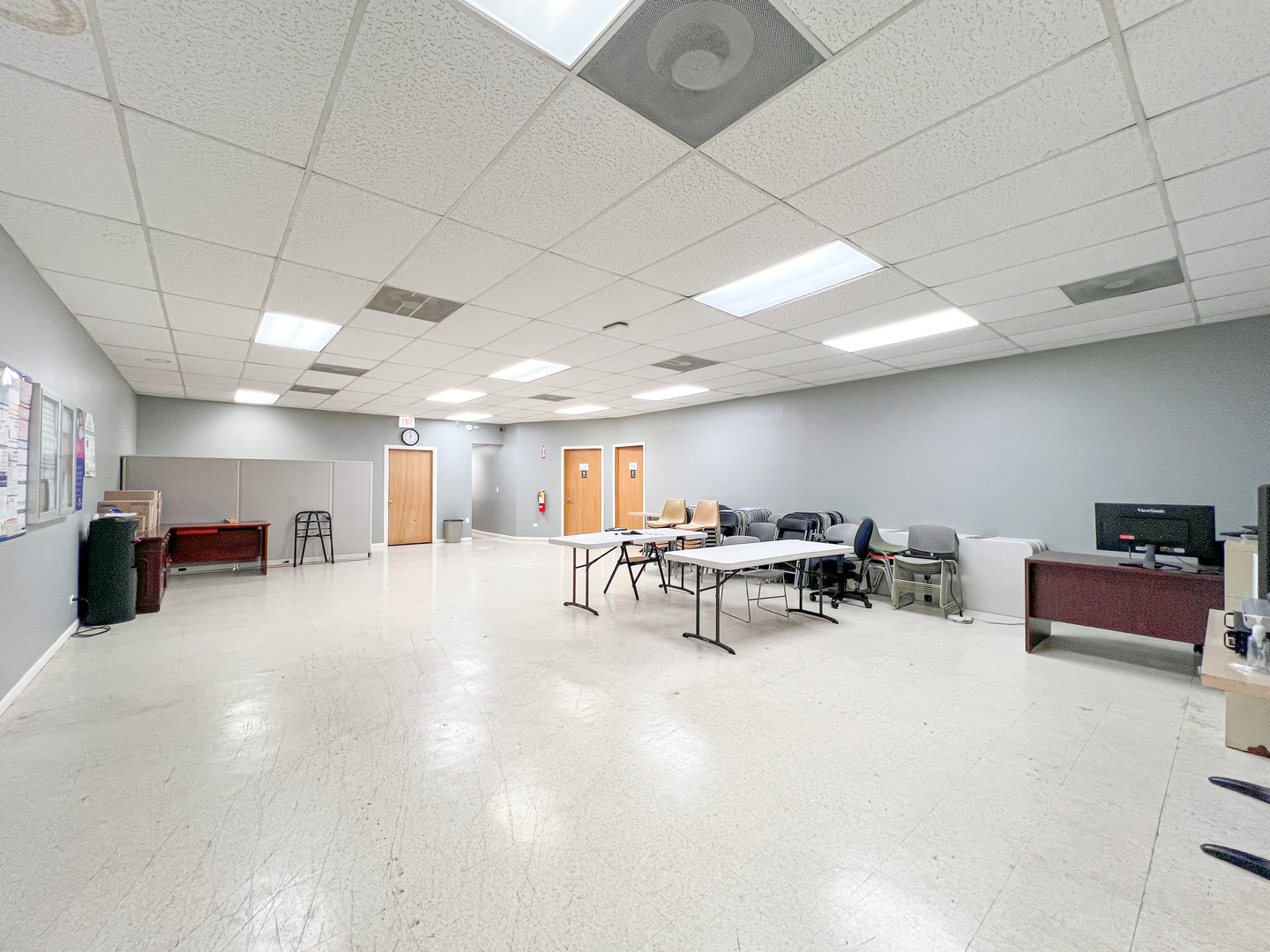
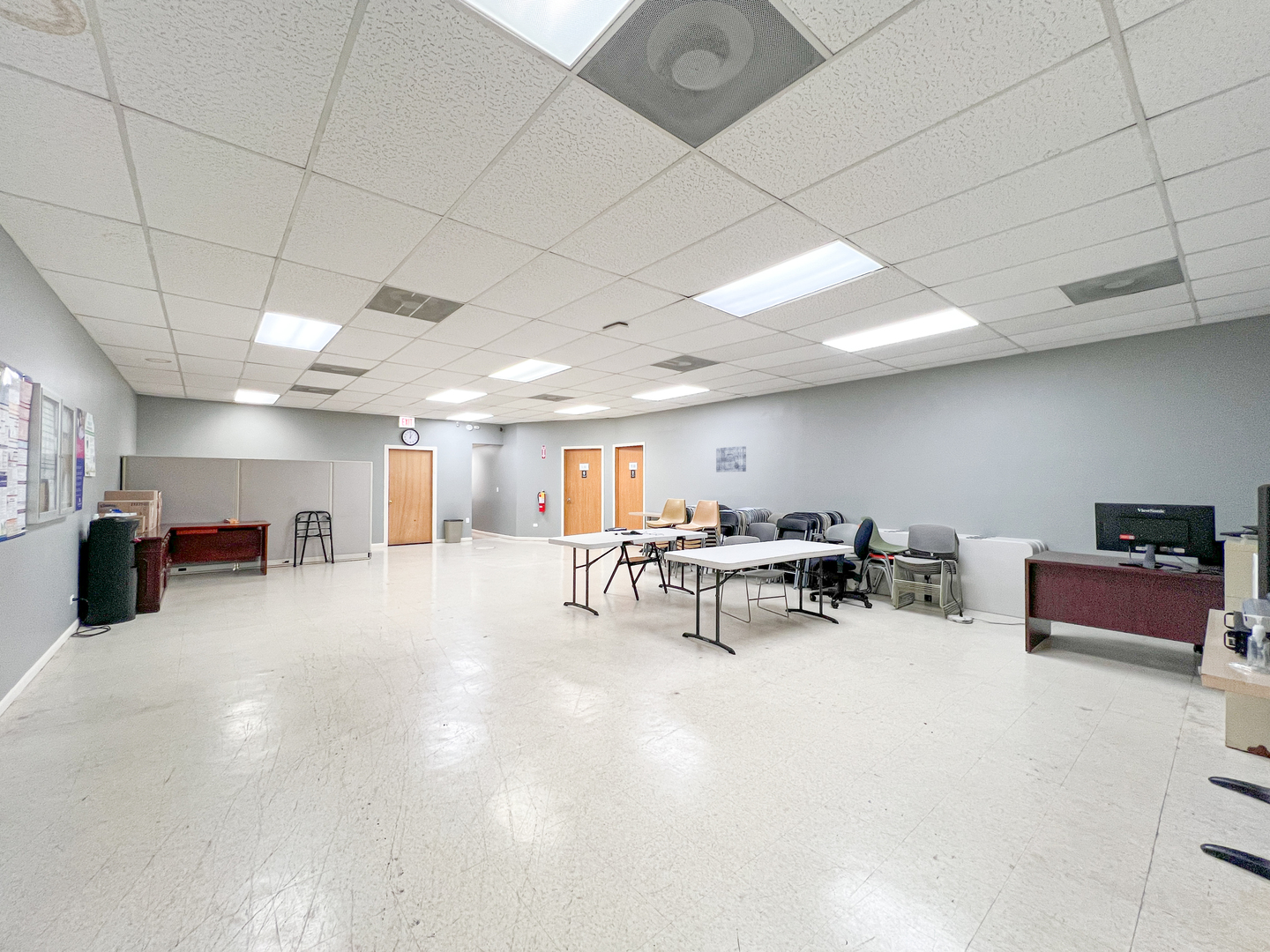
+ wall art [715,445,747,473]
